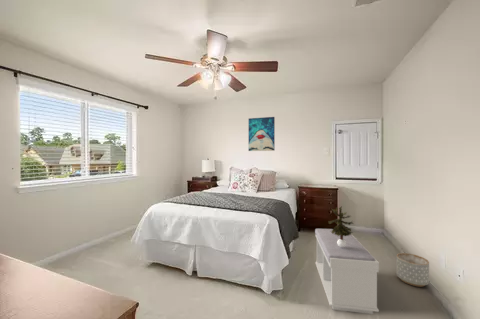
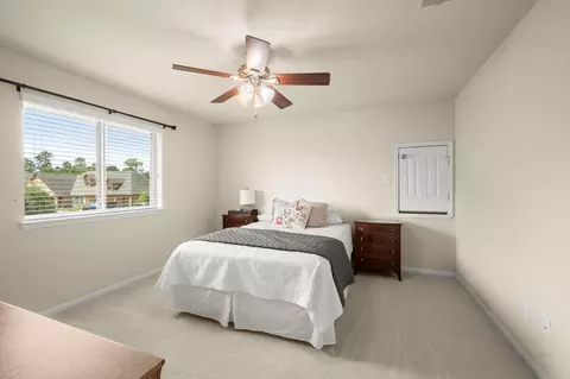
- bench [314,228,380,315]
- potted plant [327,206,354,247]
- planter [396,252,430,288]
- wall art [248,116,276,152]
